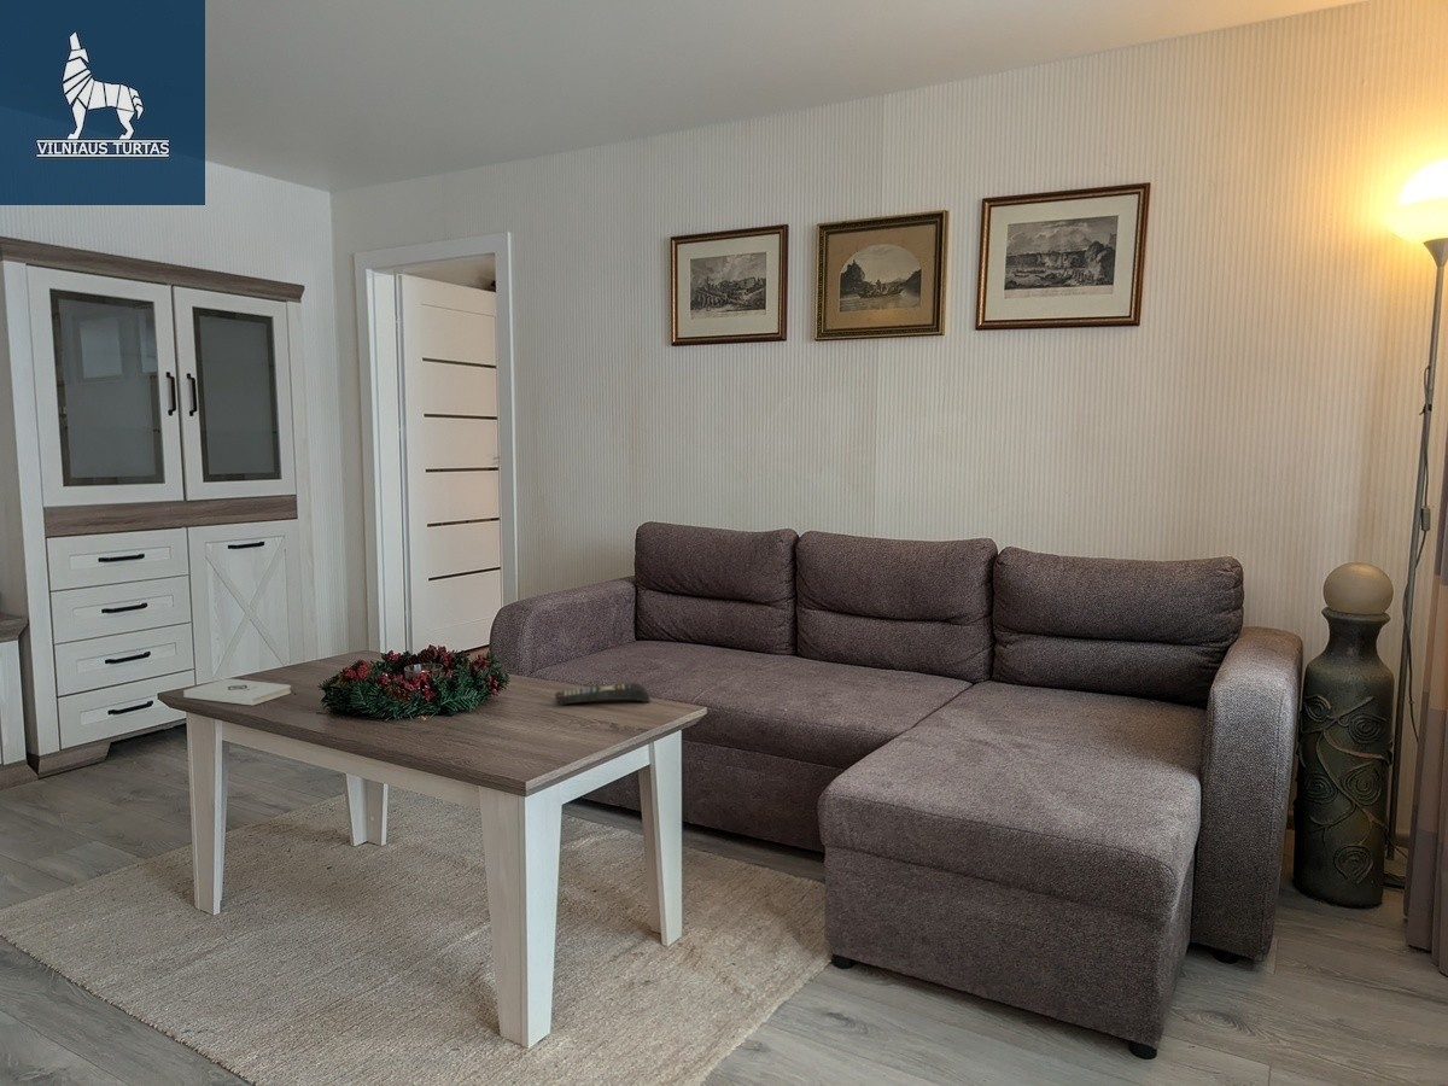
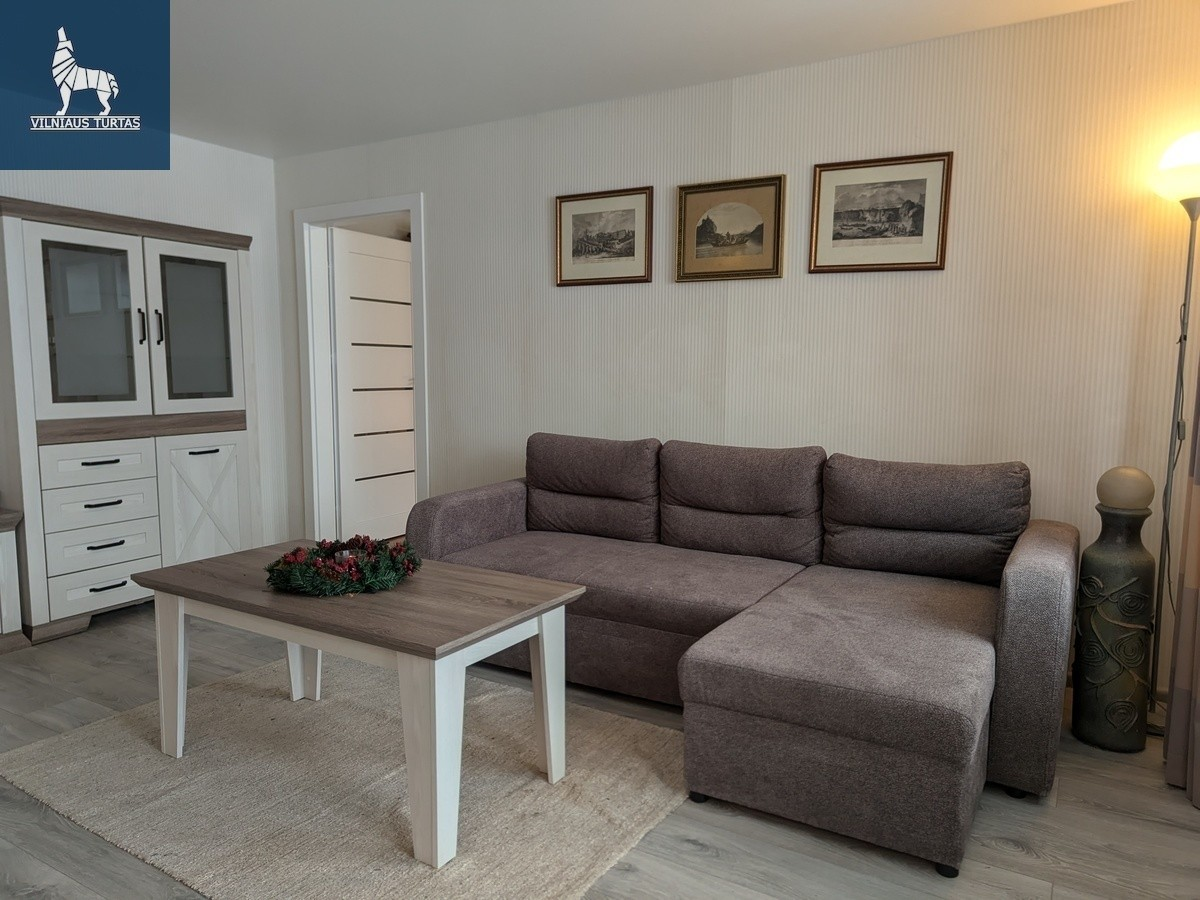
- notepad [182,678,292,707]
- remote control [554,682,650,706]
